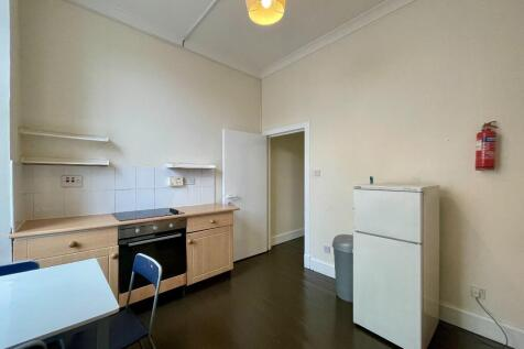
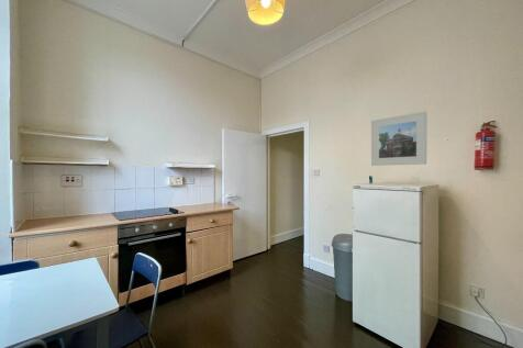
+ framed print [370,110,427,167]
